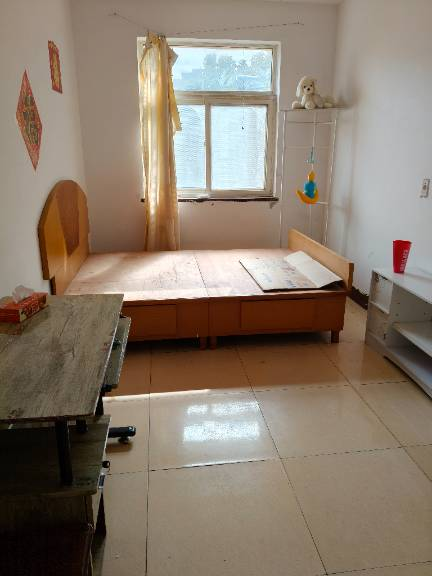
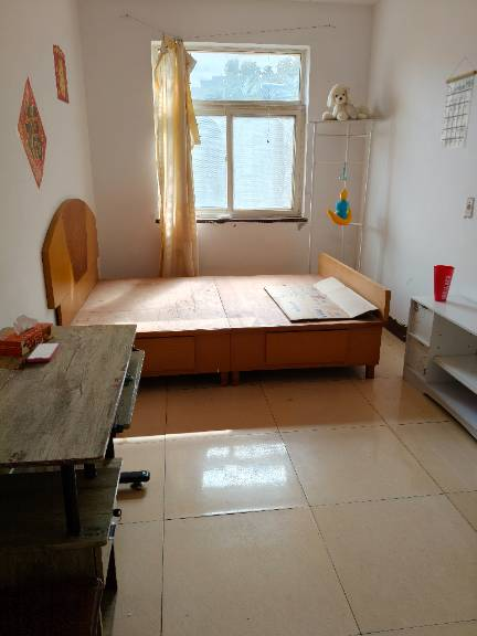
+ smartphone [25,342,62,363]
+ calendar [438,56,477,151]
